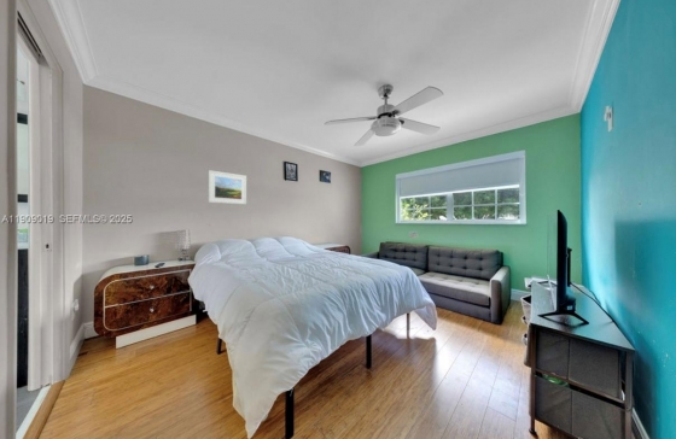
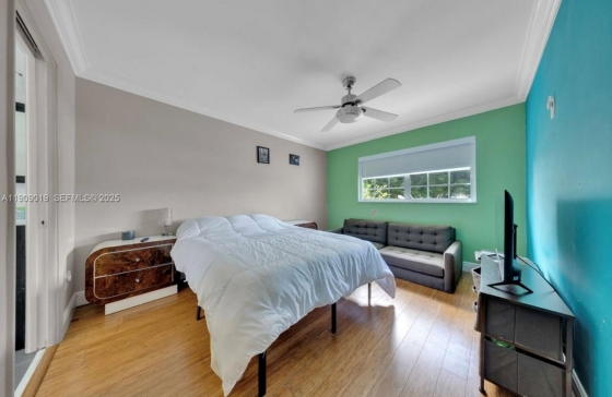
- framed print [208,169,247,205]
